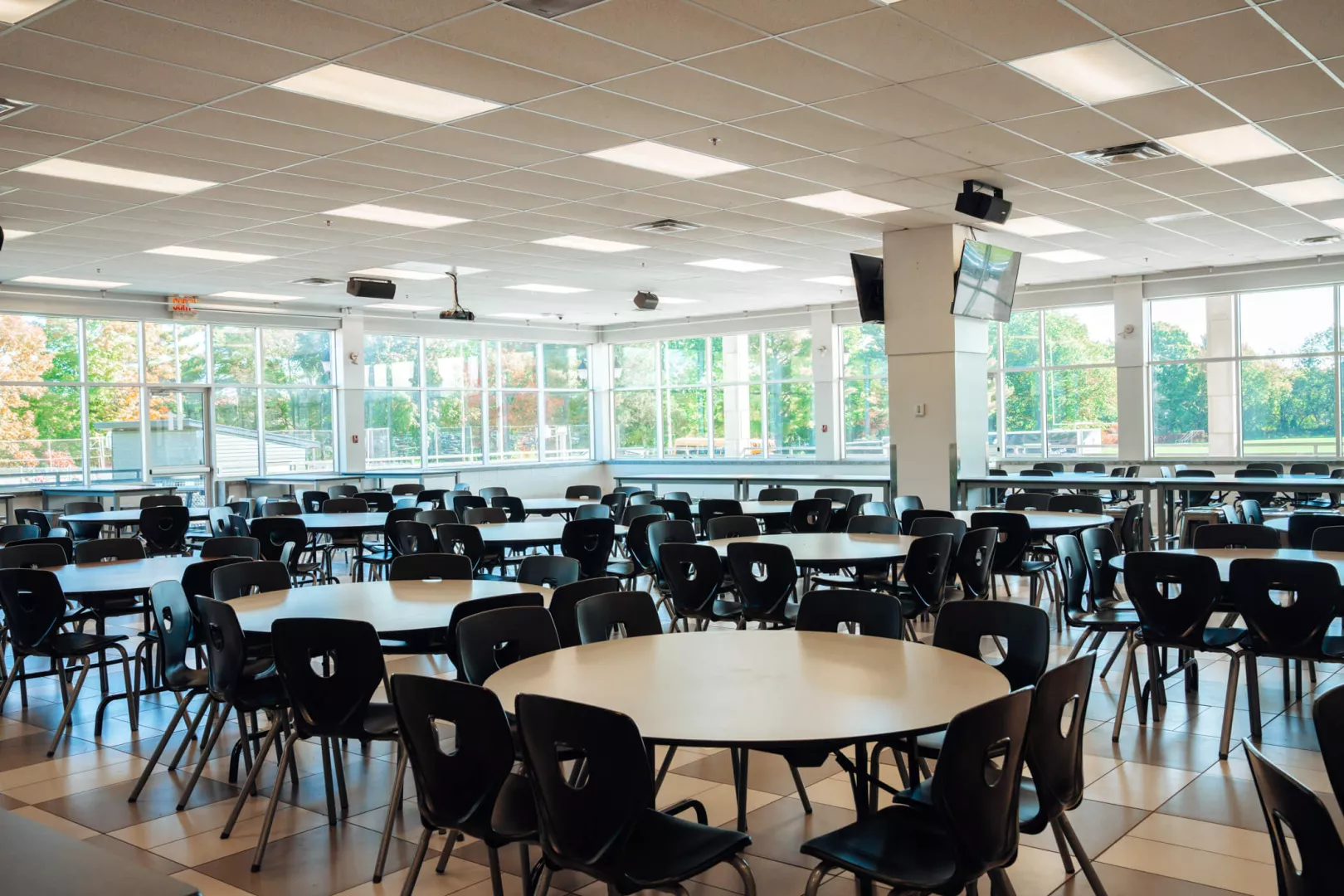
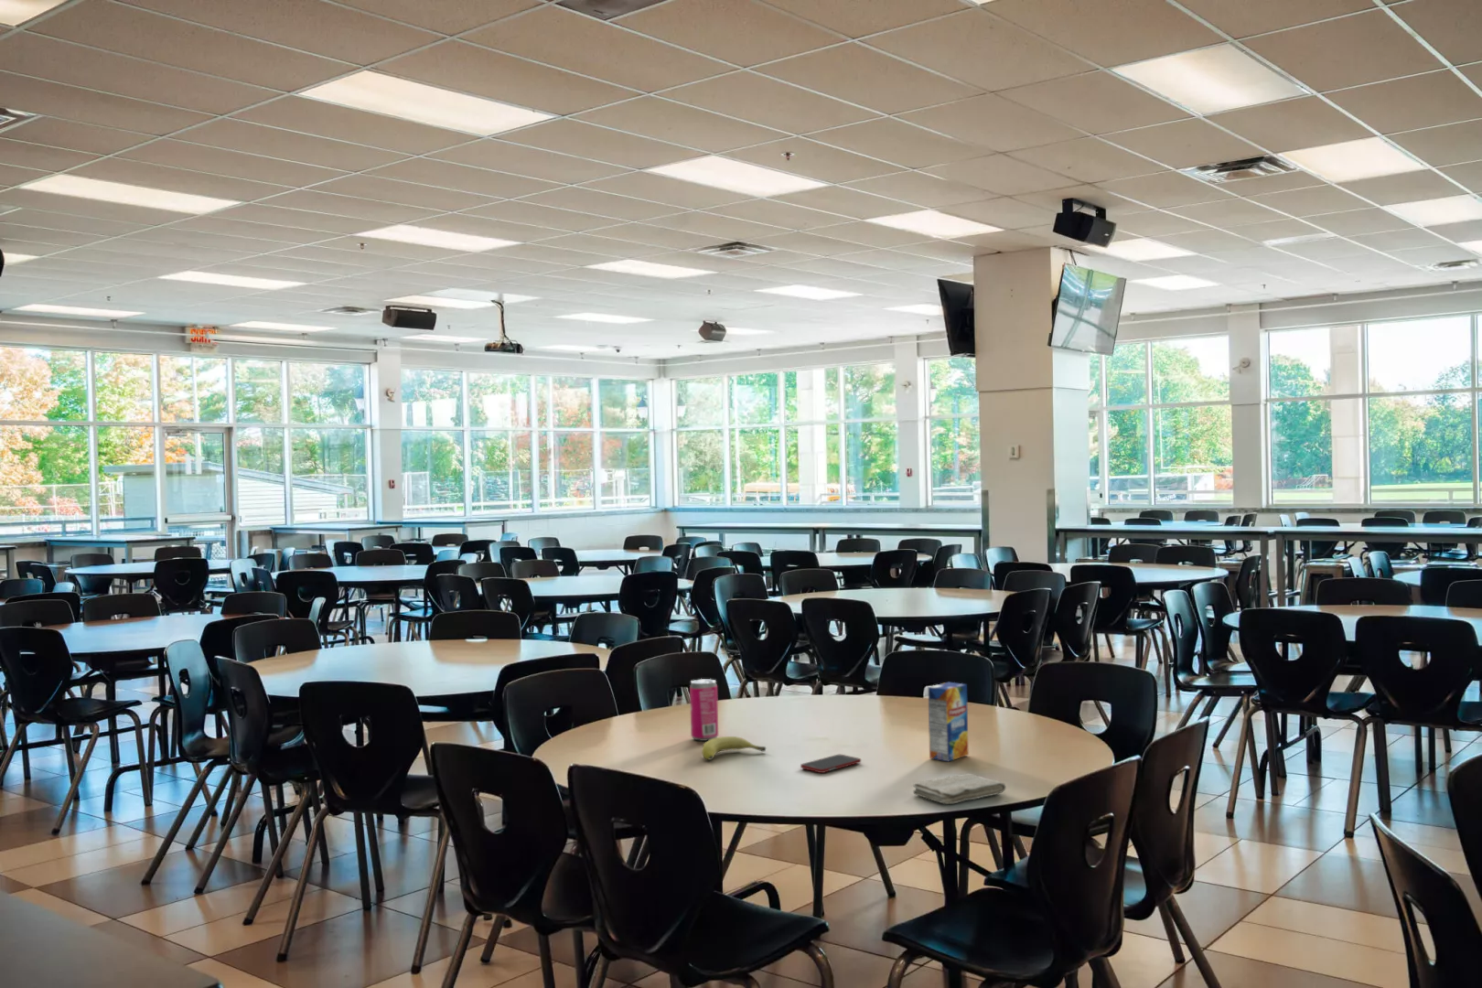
+ fruit [700,735,766,761]
+ cell phone [799,754,862,774]
+ juice box [927,681,969,762]
+ washcloth [912,773,1007,805]
+ beverage can [689,678,719,742]
